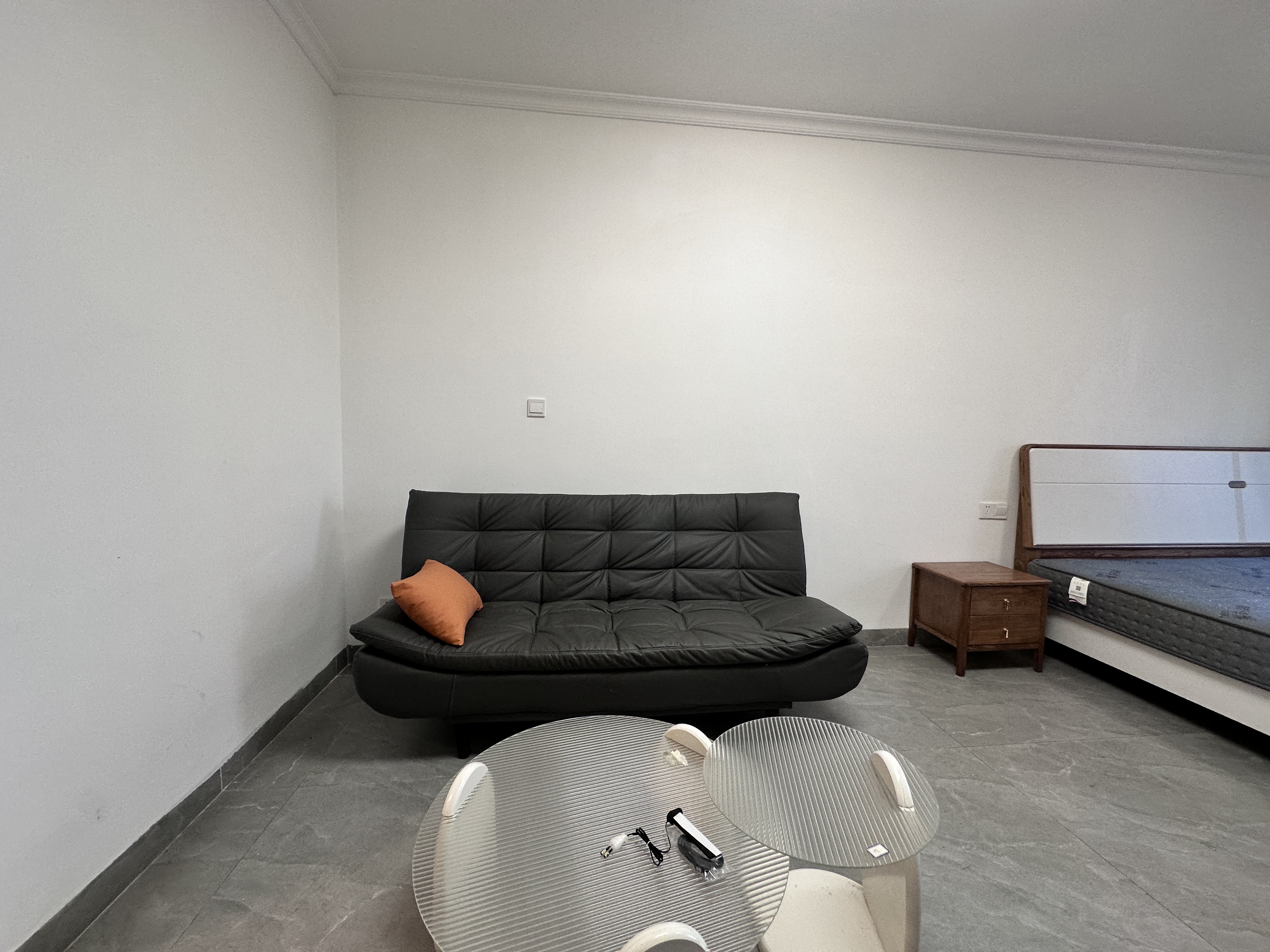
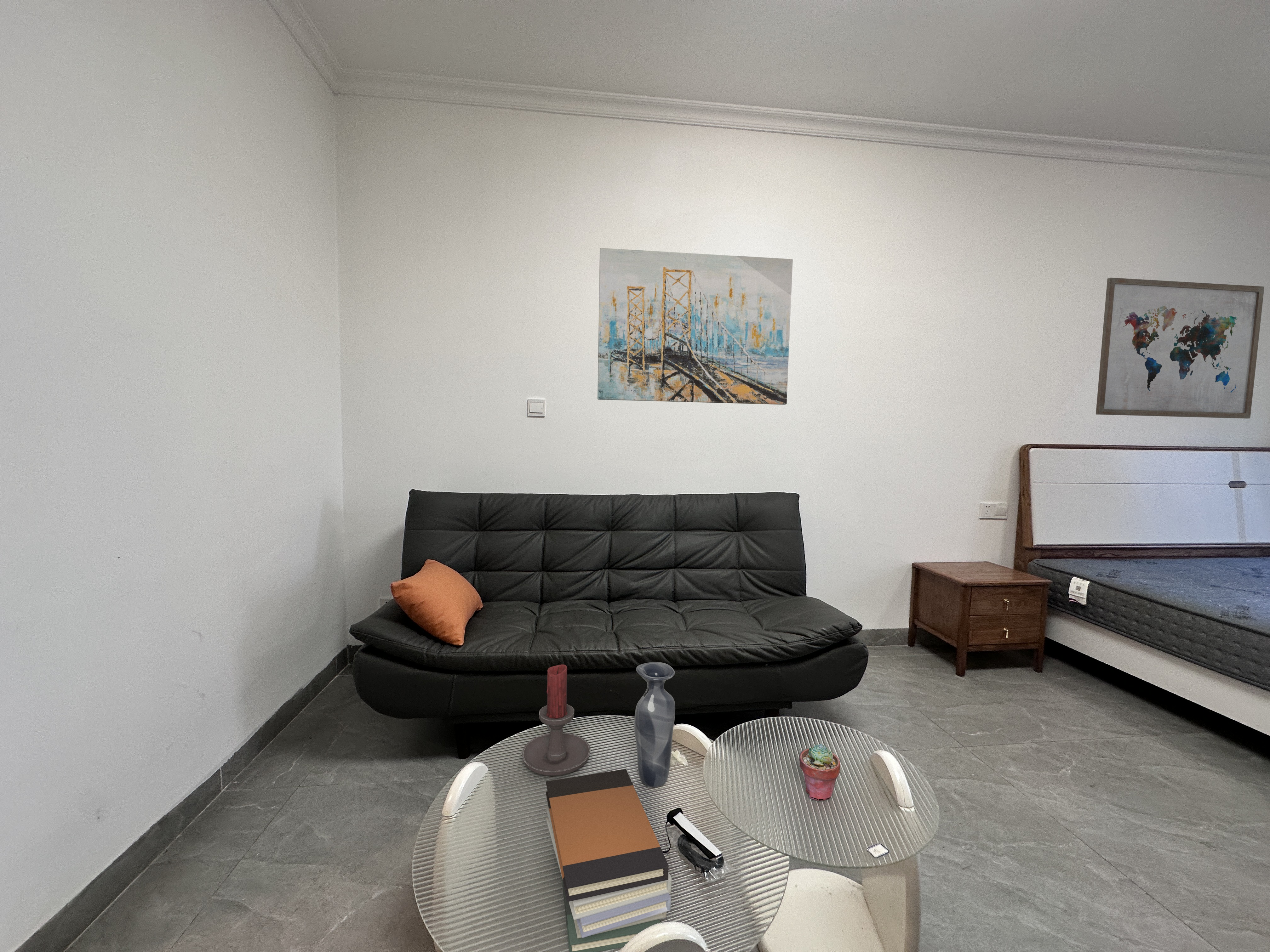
+ wall art [1096,277,1265,419]
+ potted succulent [799,744,840,801]
+ vase [634,662,676,787]
+ candle holder [522,664,591,777]
+ wall art [597,247,793,405]
+ book stack [546,769,672,952]
